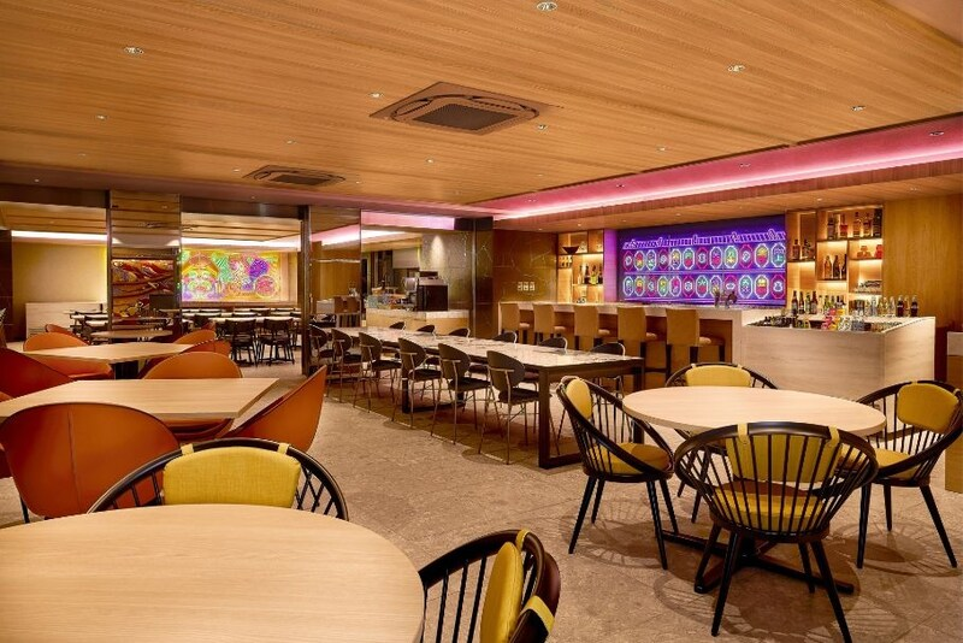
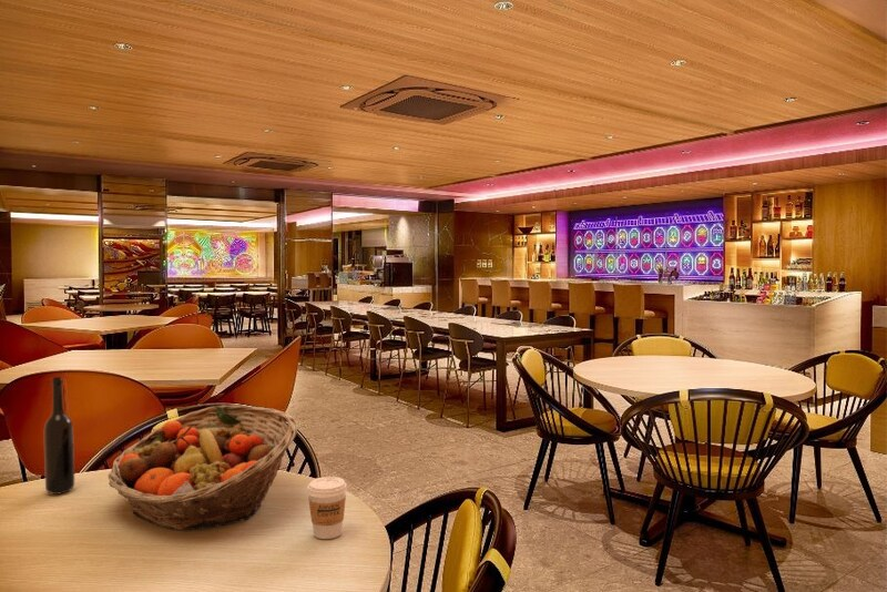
+ fruit basket [108,405,299,531]
+ bottle [43,376,75,496]
+ coffee cup [306,476,348,540]
